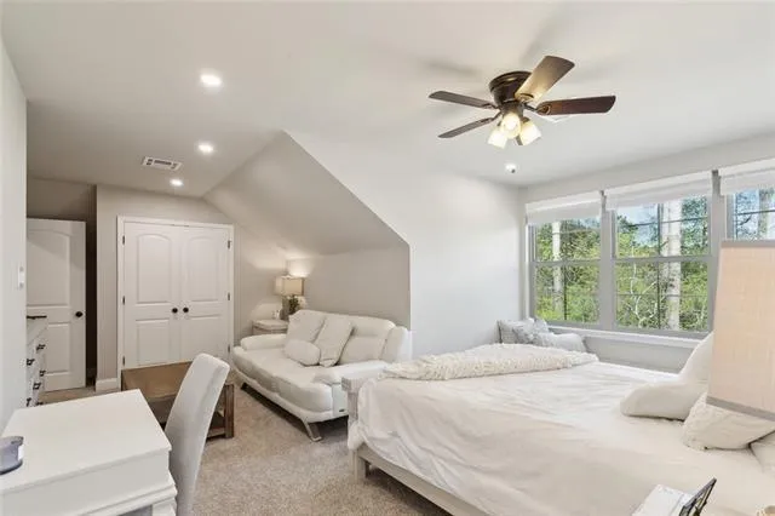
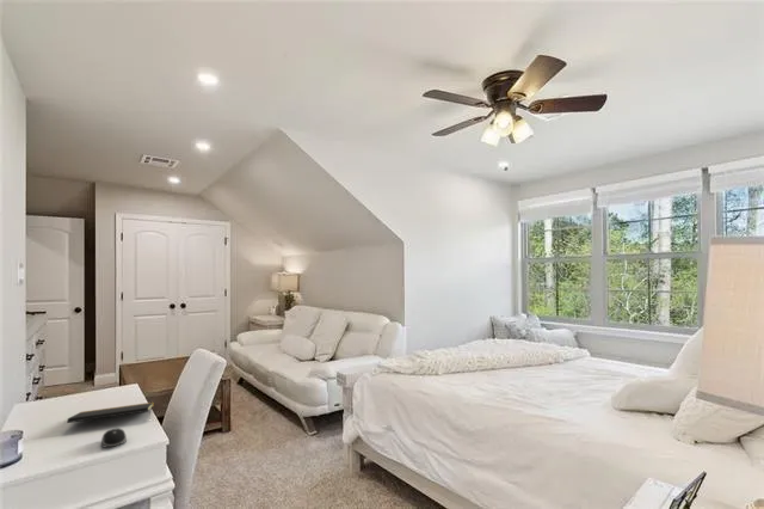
+ notepad [66,401,155,424]
+ computer mouse [100,427,128,448]
